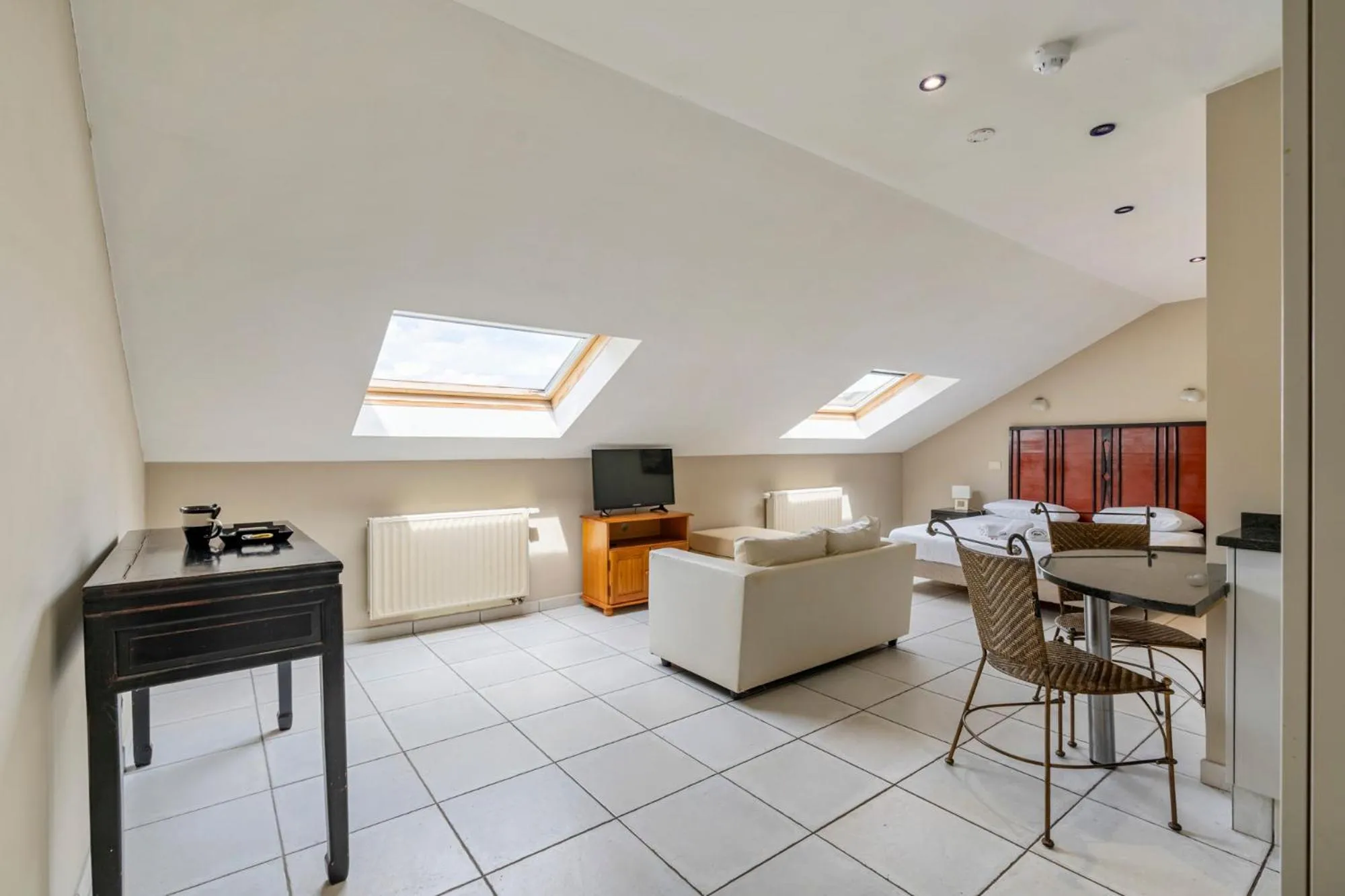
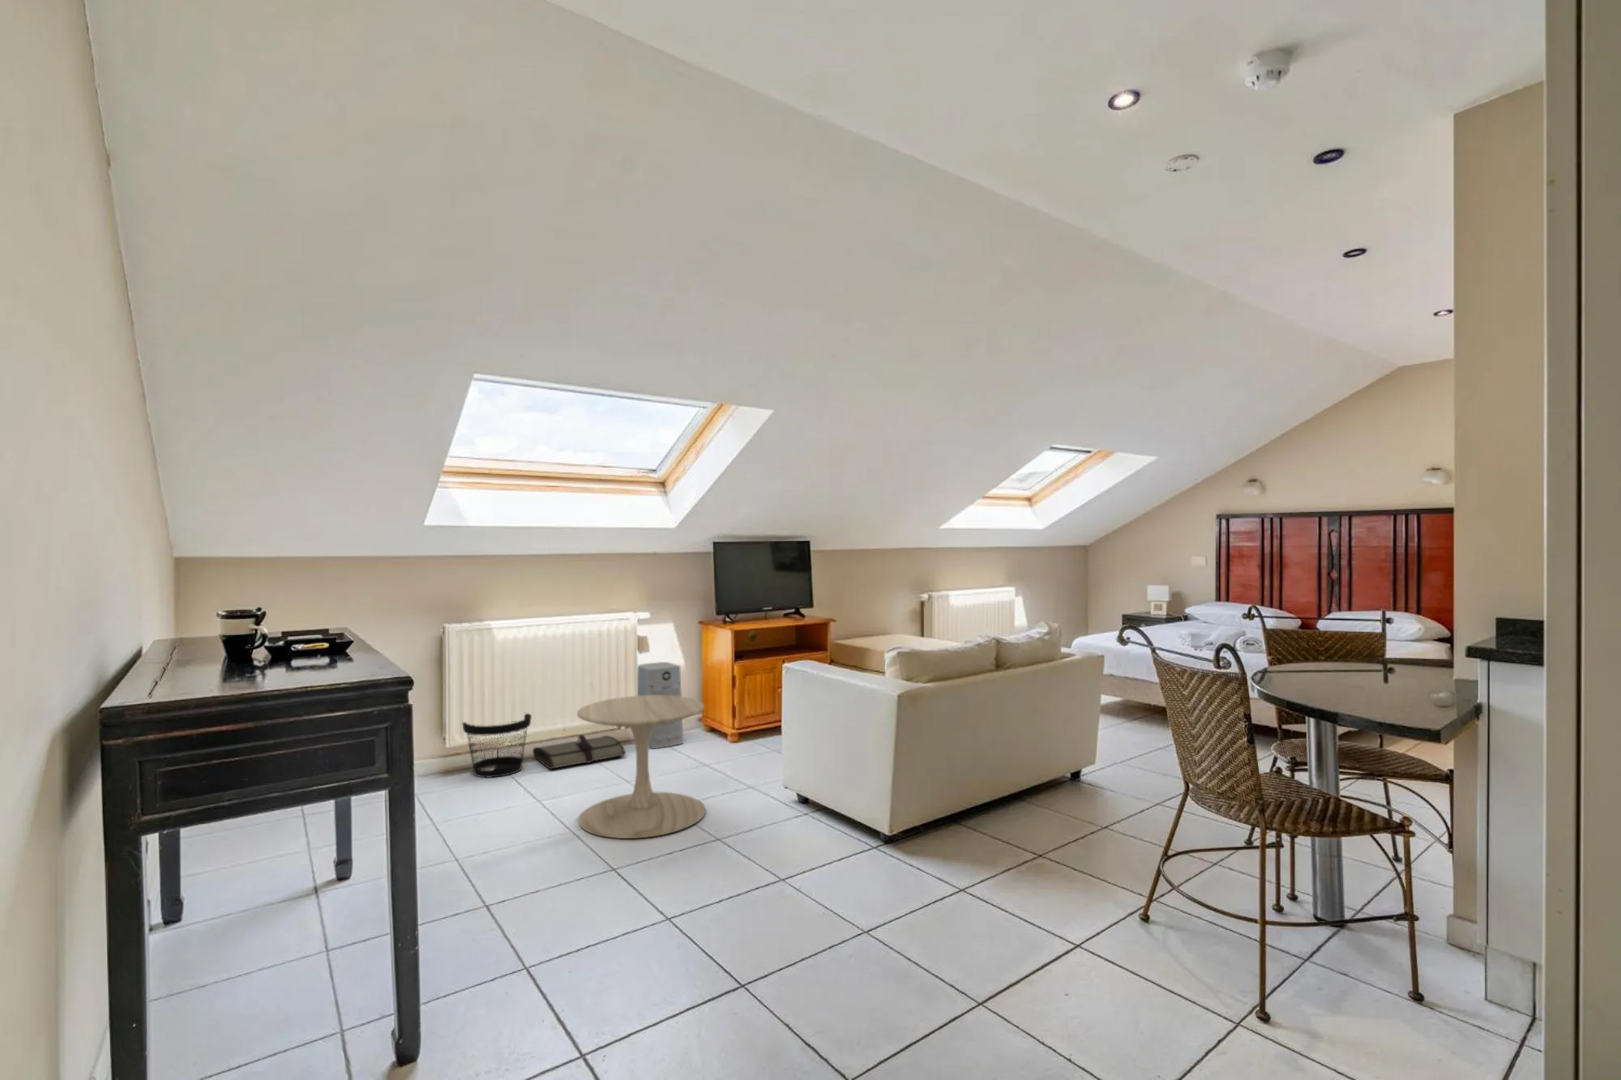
+ tool roll [531,734,627,770]
+ wastebasket [462,714,533,779]
+ side table [576,695,706,839]
+ air purifier [638,661,685,750]
